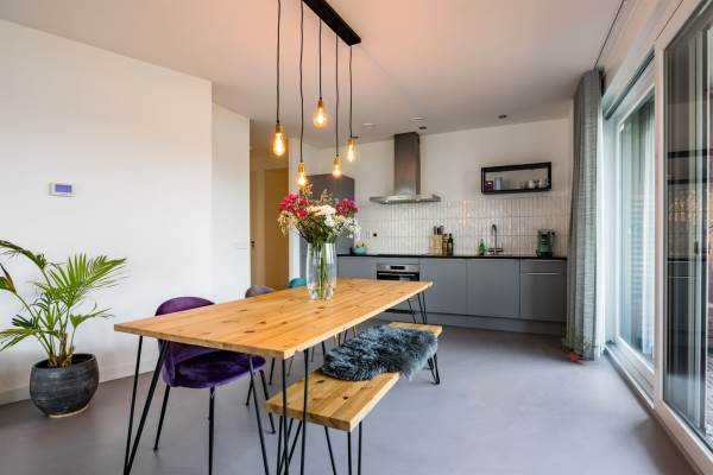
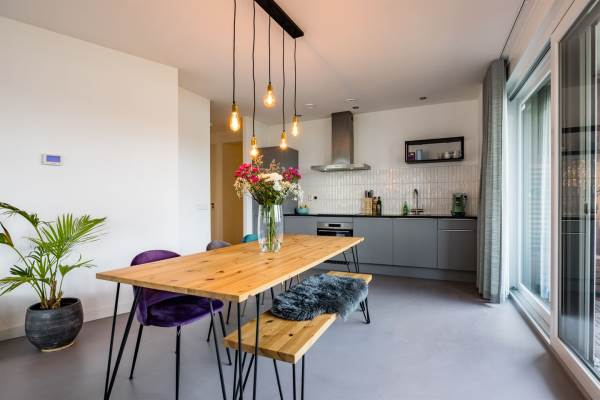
- potted plant [560,324,601,362]
